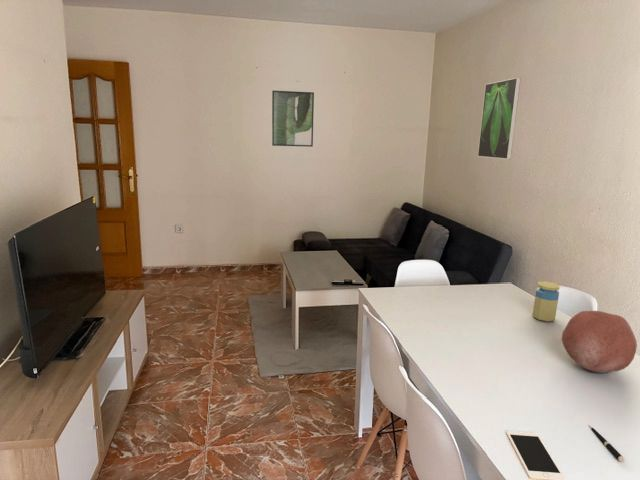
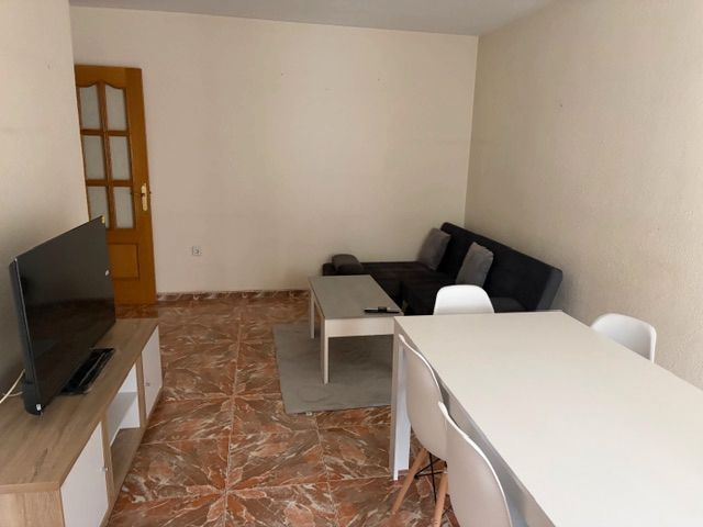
- decorative ball [561,310,638,373]
- cell phone [505,430,567,480]
- pen [588,424,625,463]
- jar [531,280,561,322]
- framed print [271,90,315,148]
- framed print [477,77,522,160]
